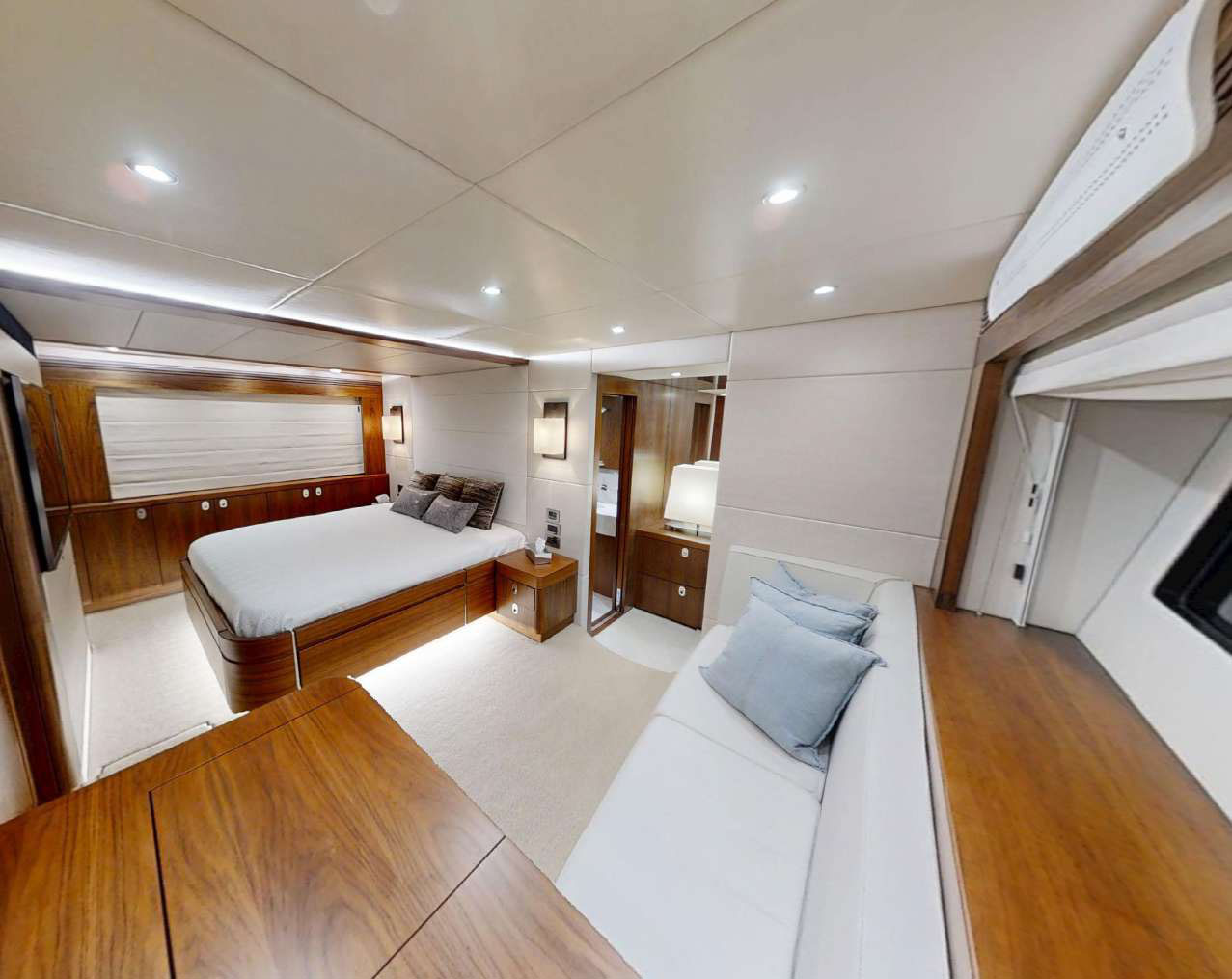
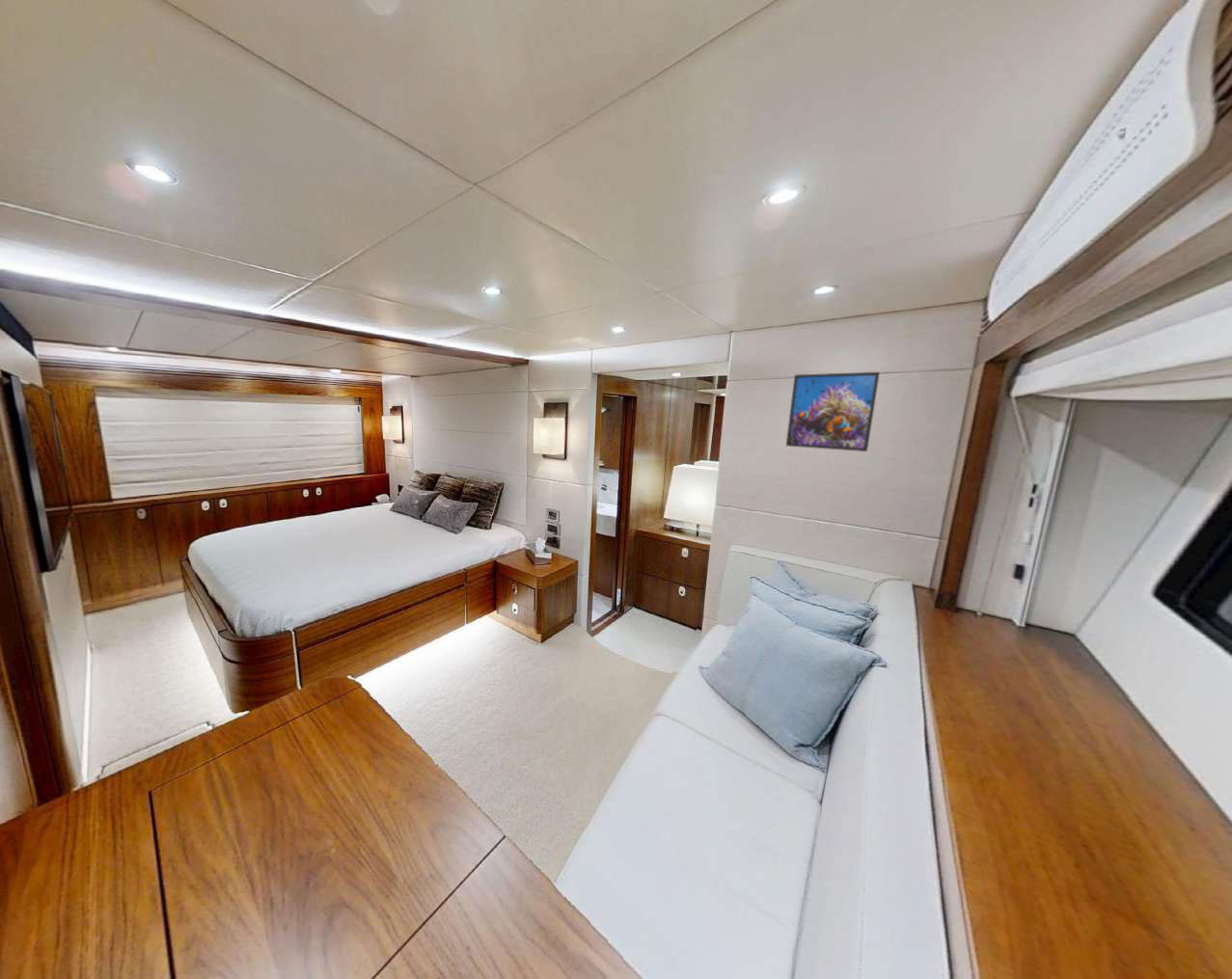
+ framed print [785,371,881,452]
